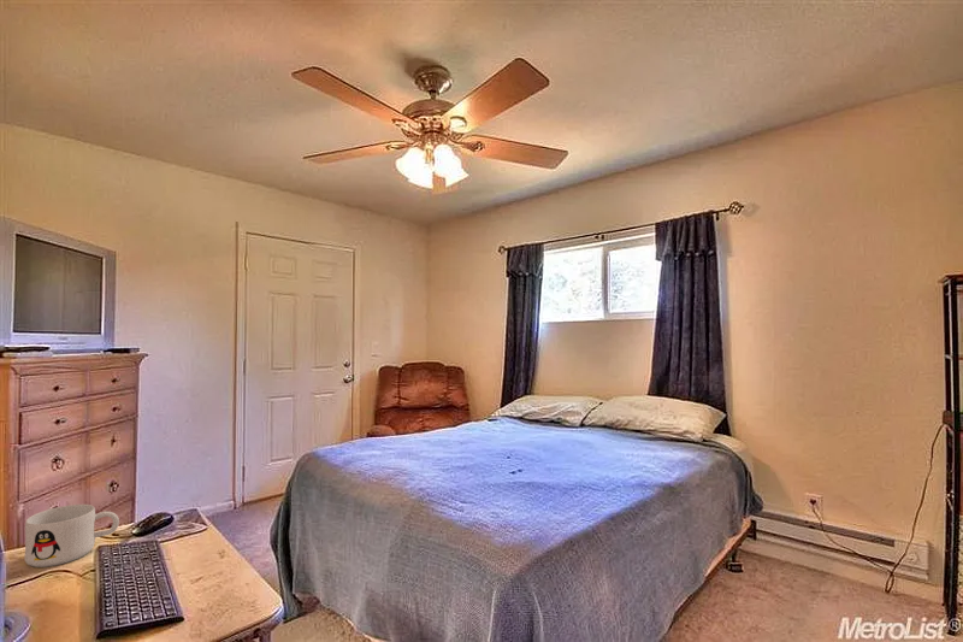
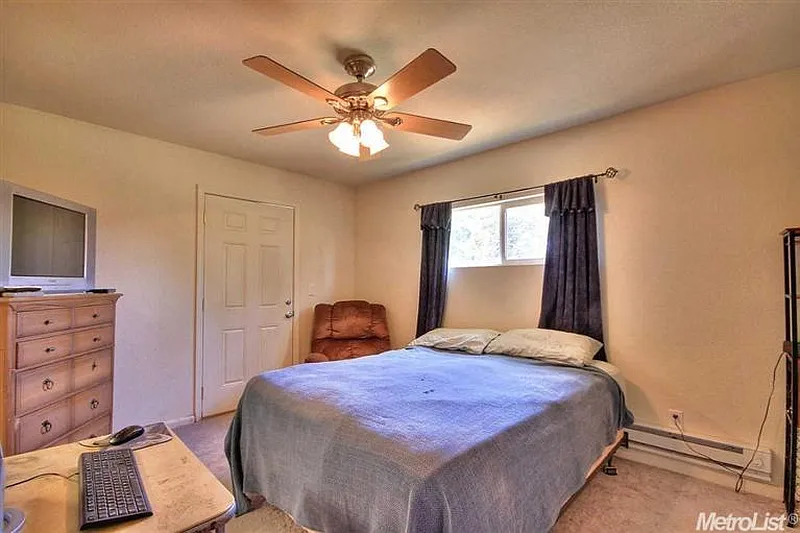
- mug [23,503,120,569]
